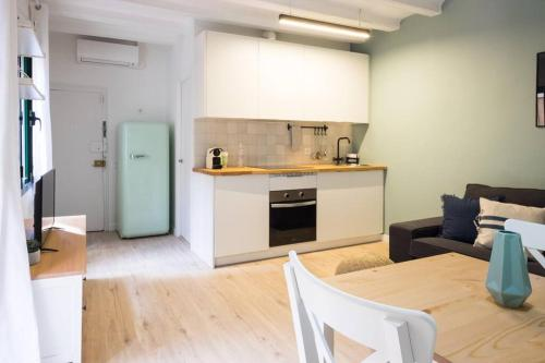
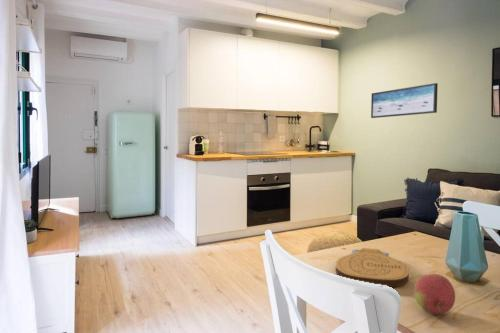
+ fruit [413,273,456,315]
+ wall art [370,82,439,119]
+ key chain [335,247,410,288]
